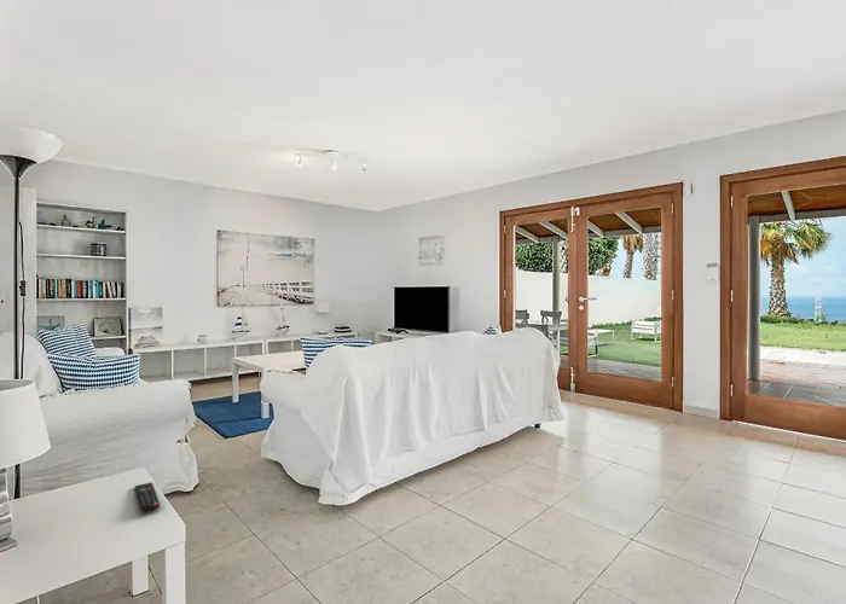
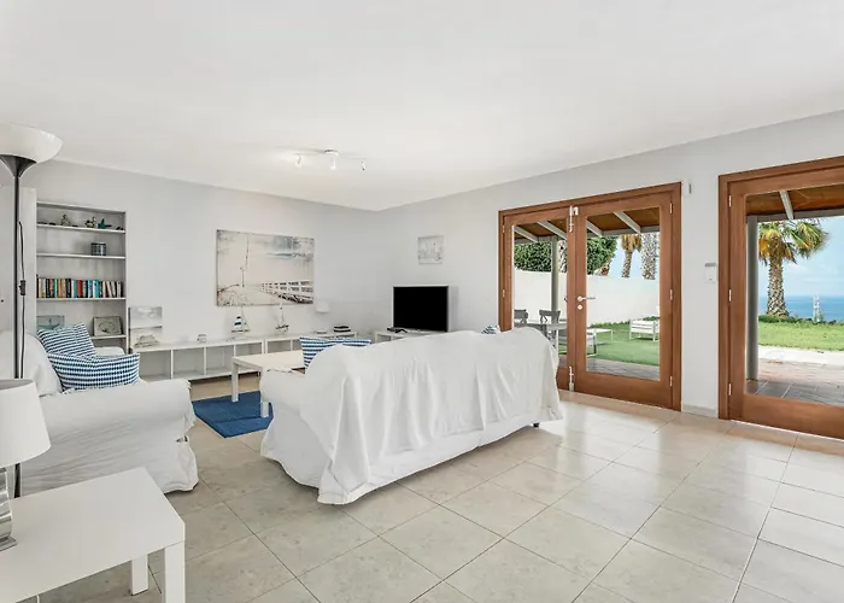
- remote control [134,481,161,513]
